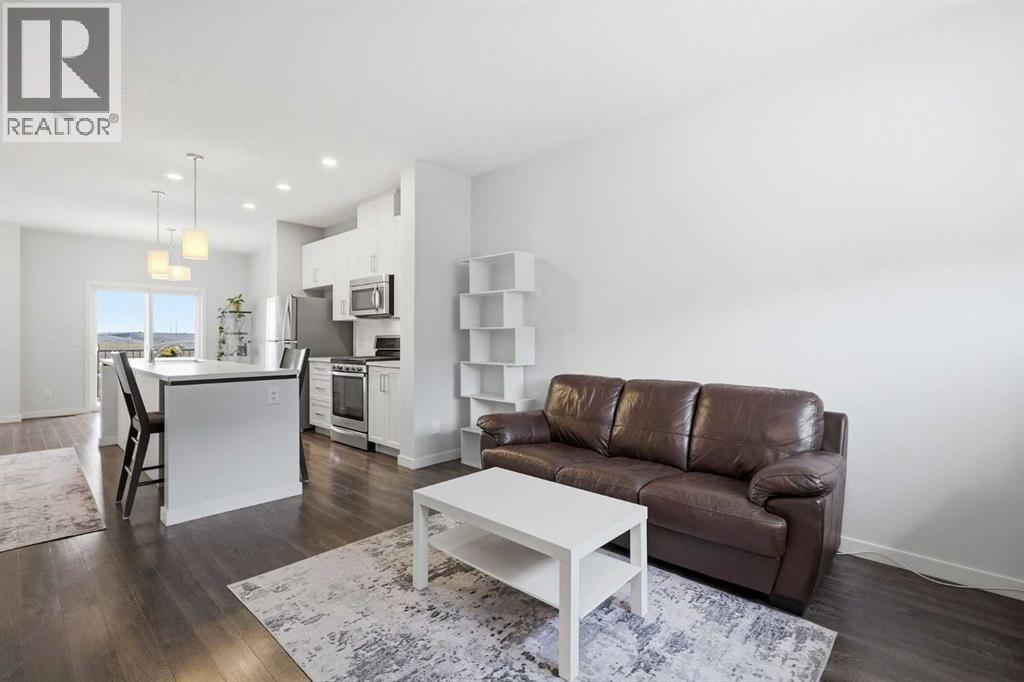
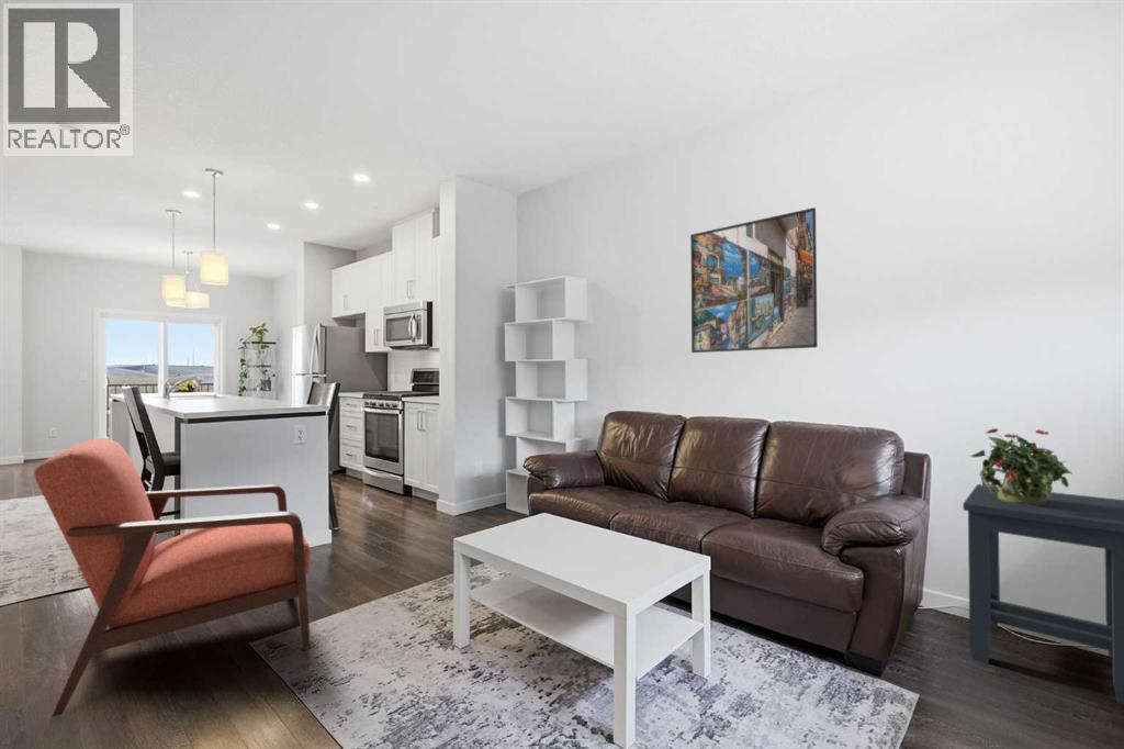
+ chair [33,437,312,718]
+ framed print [689,206,819,354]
+ potted plant [969,427,1074,505]
+ side table [962,483,1124,705]
